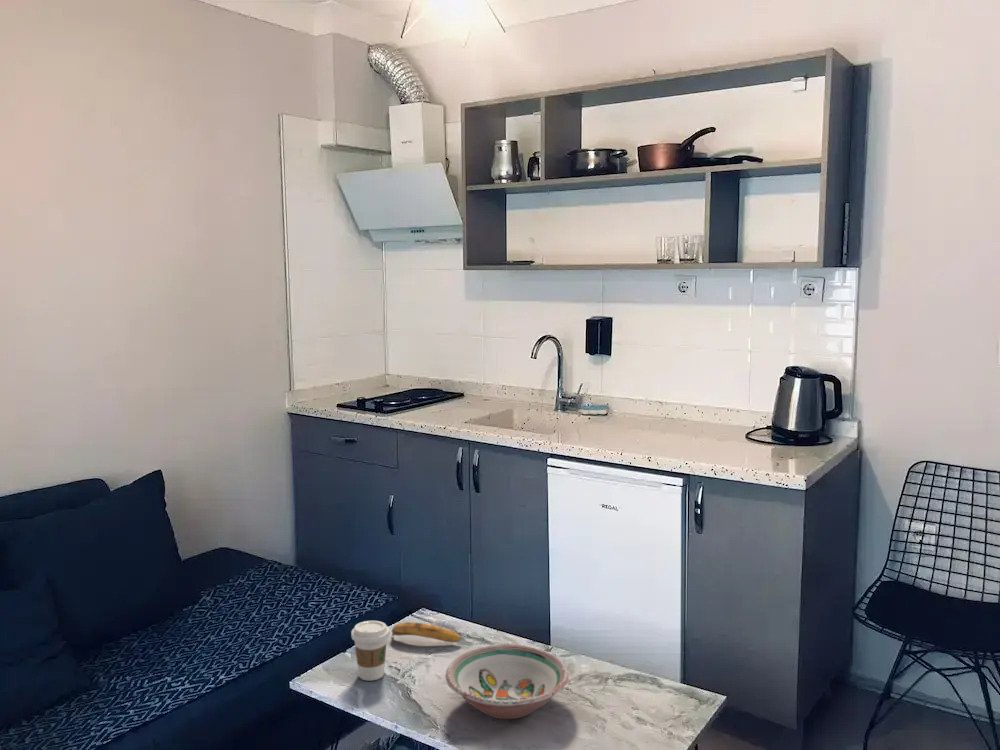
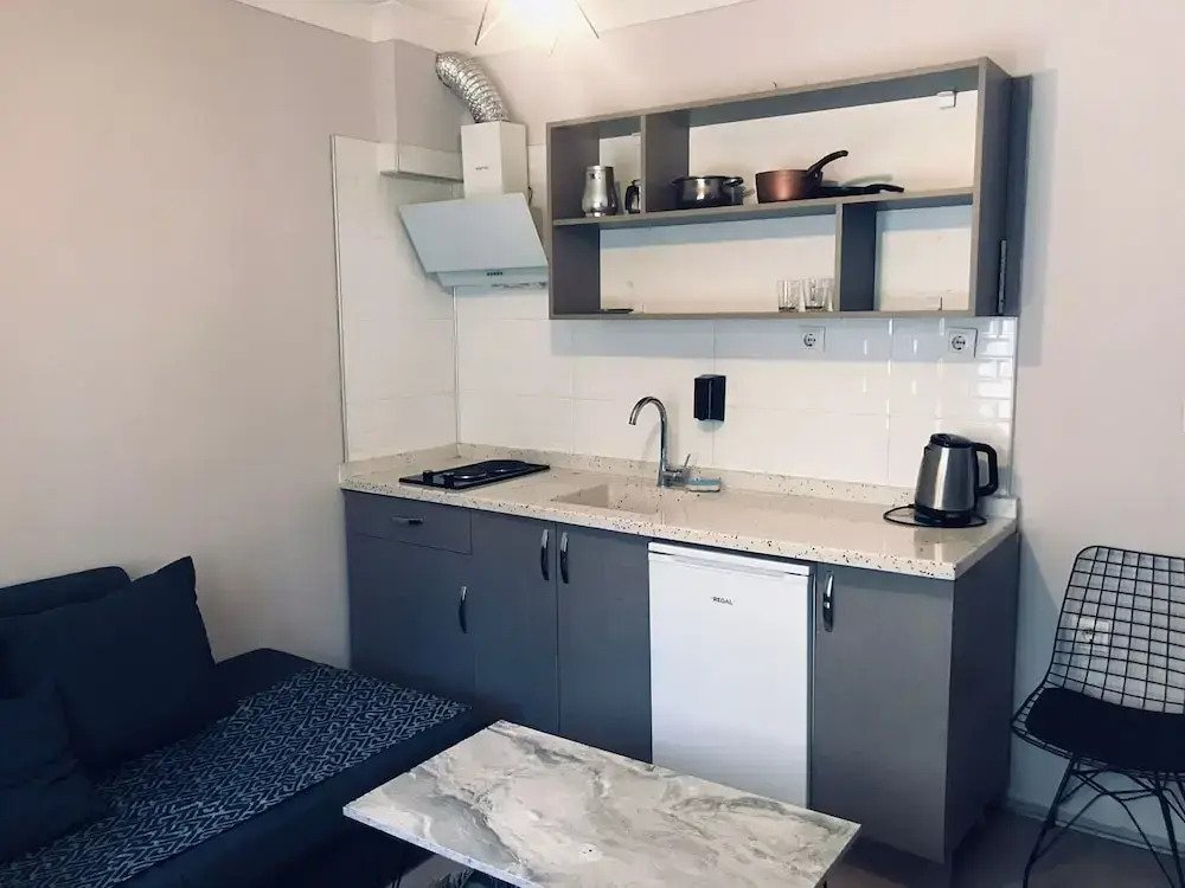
- bowl [444,643,570,720]
- coffee cup [350,620,391,682]
- banana [391,621,462,643]
